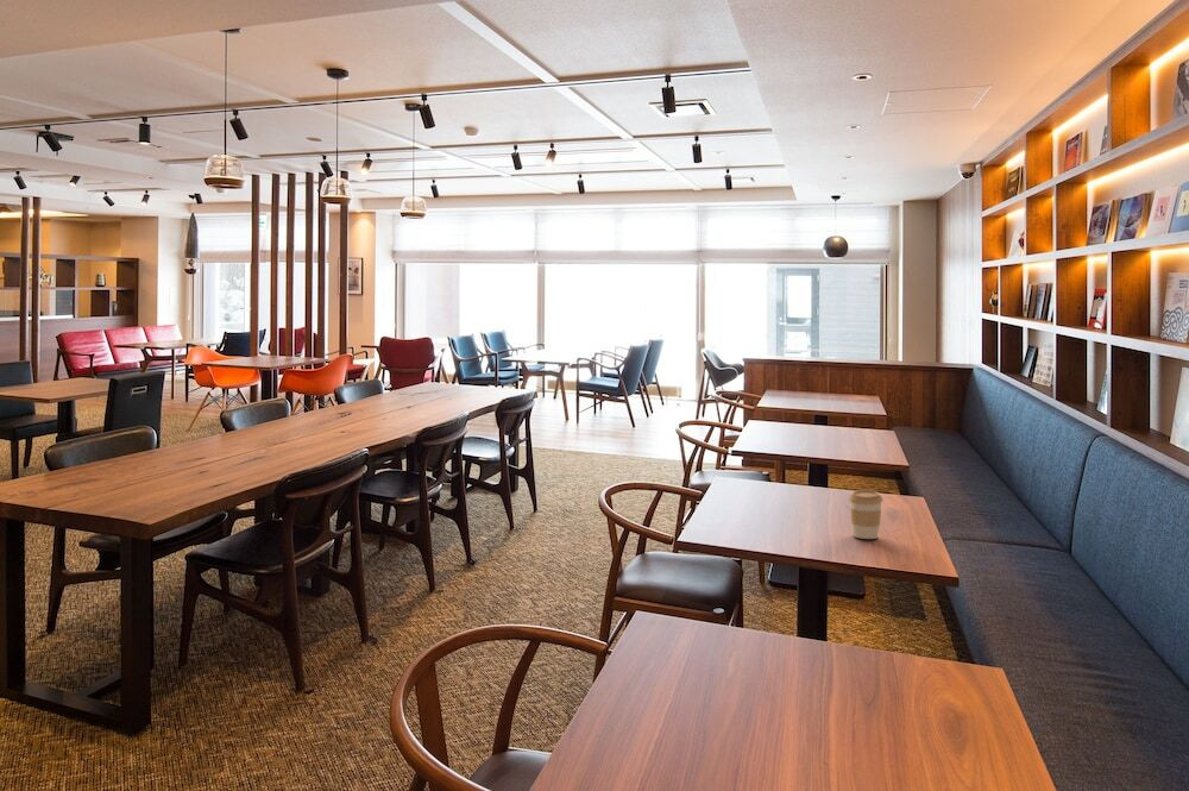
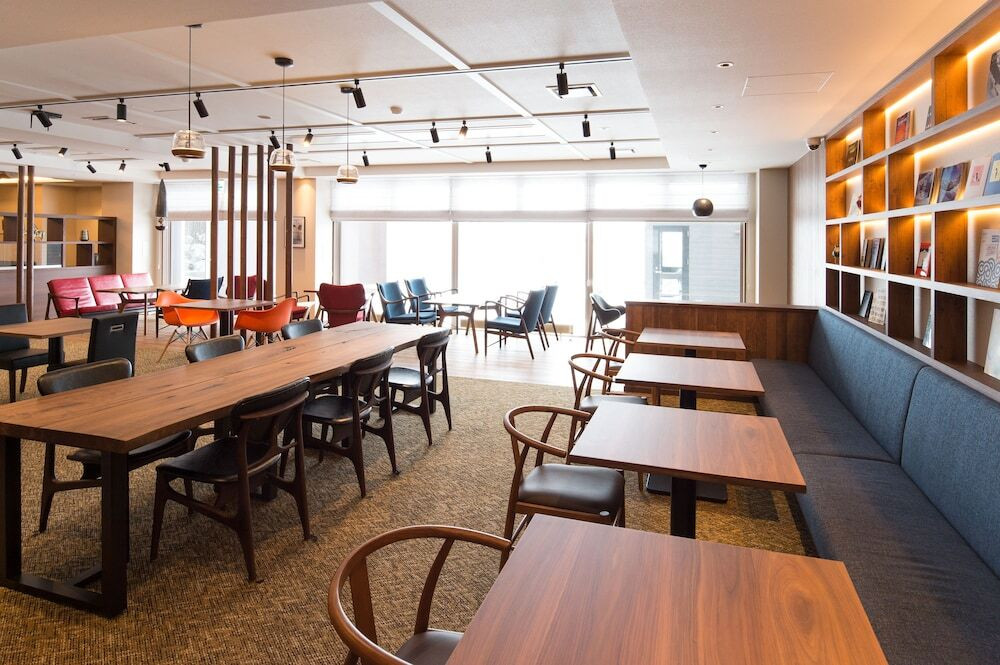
- coffee cup [848,489,885,540]
